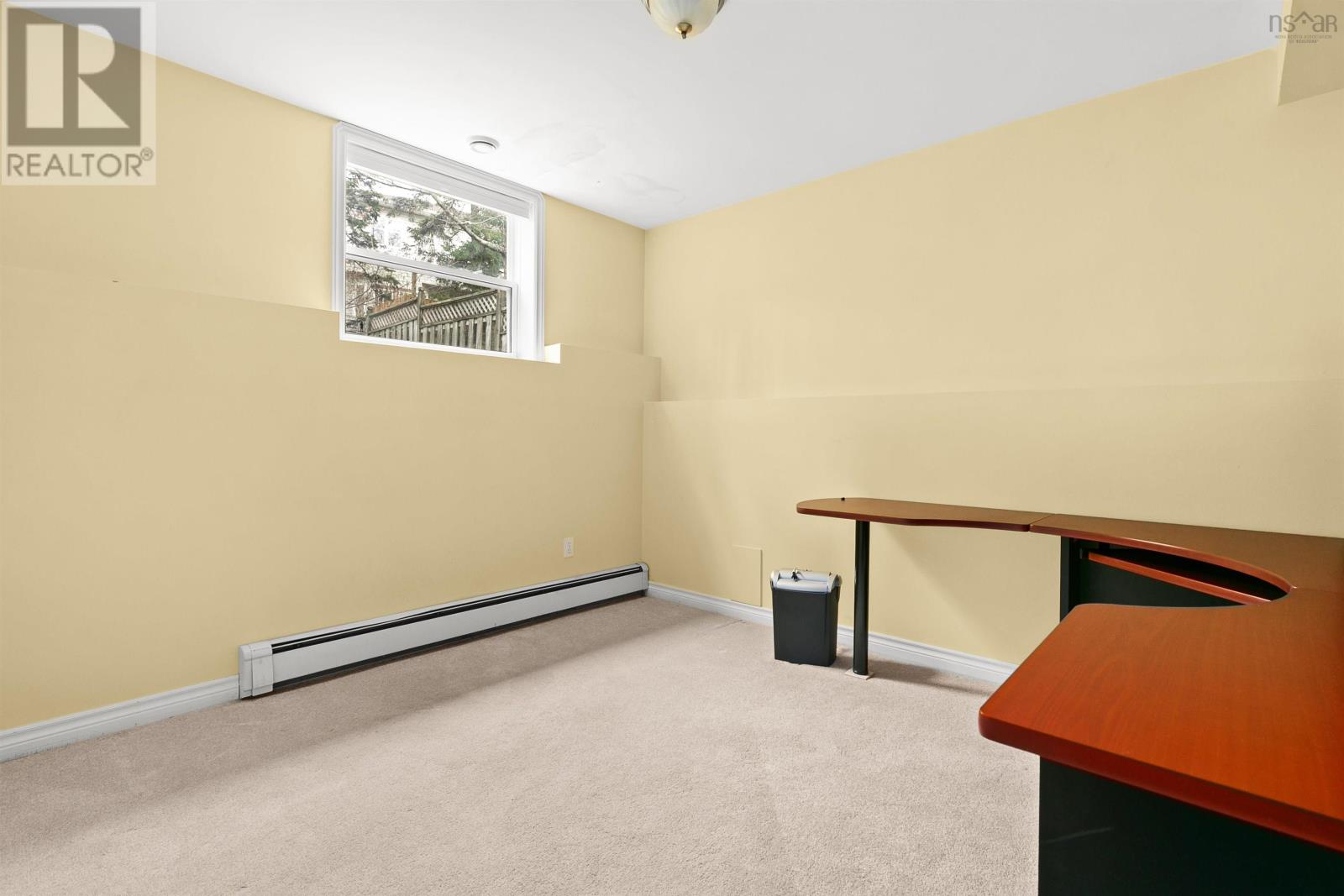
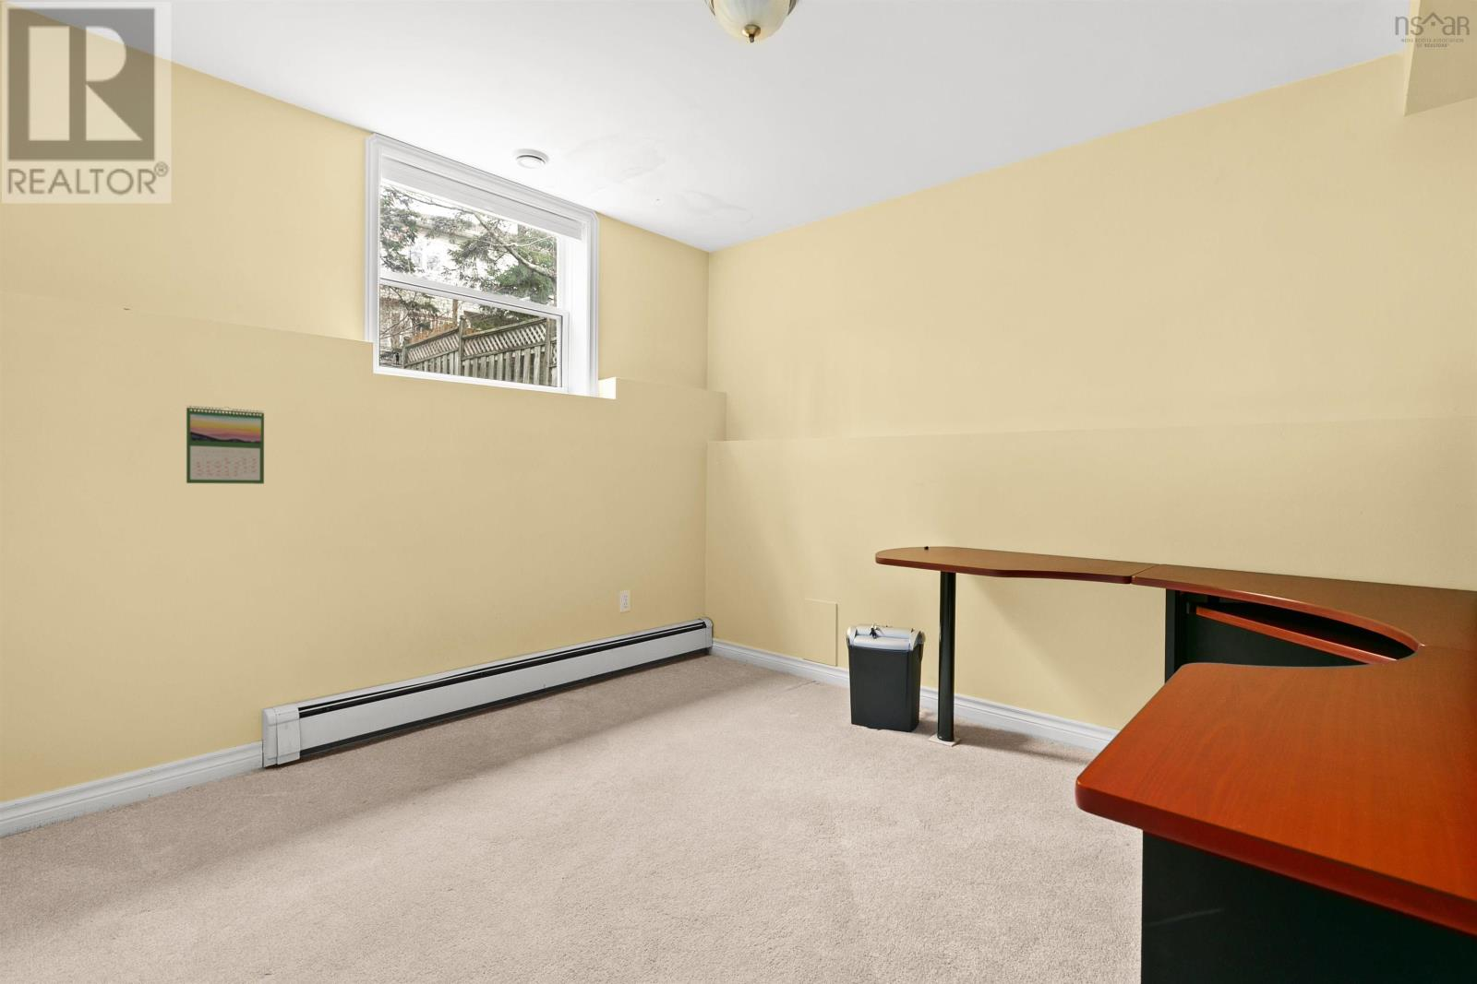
+ calendar [186,405,265,485]
